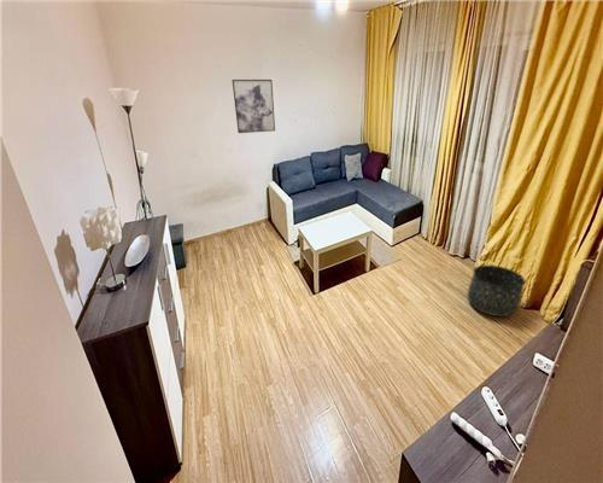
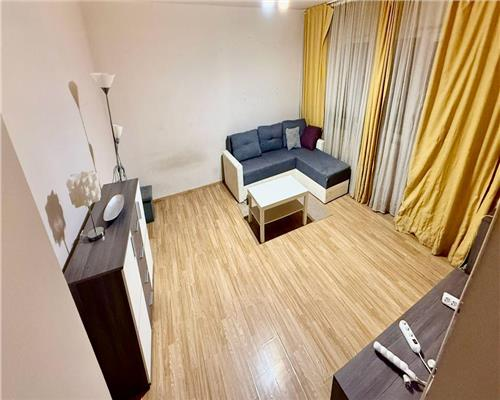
- wall art [232,78,276,134]
- basket [467,264,526,318]
